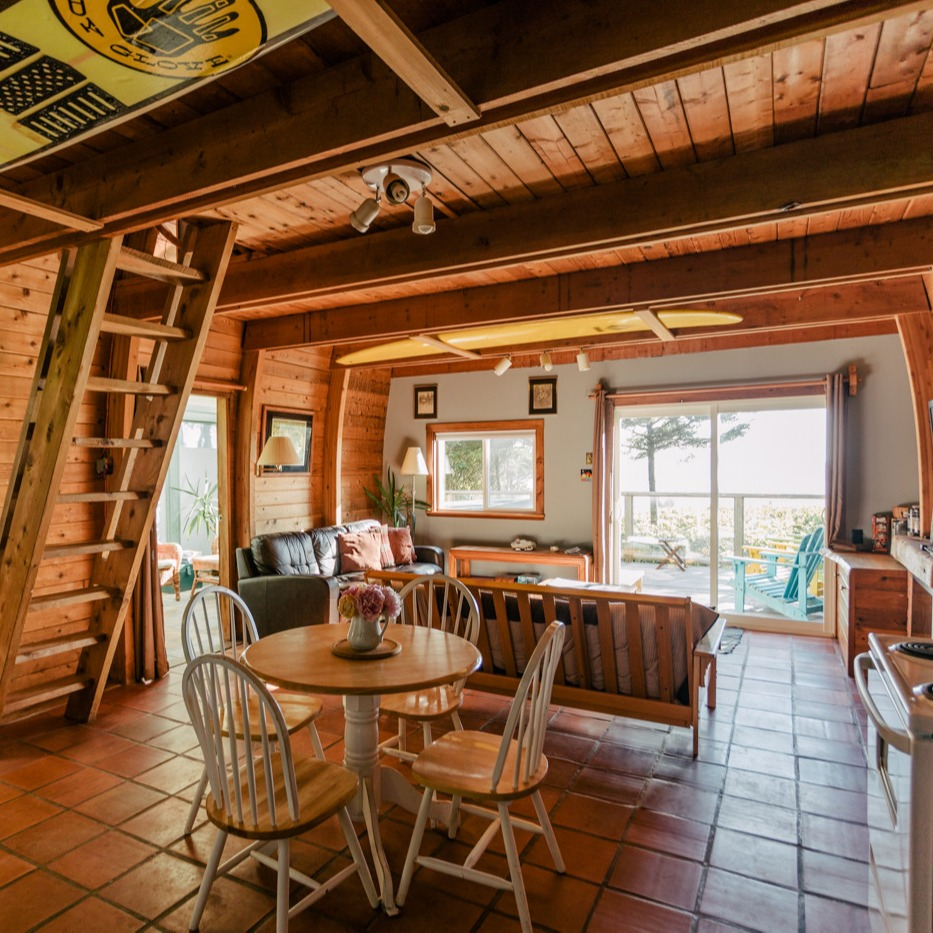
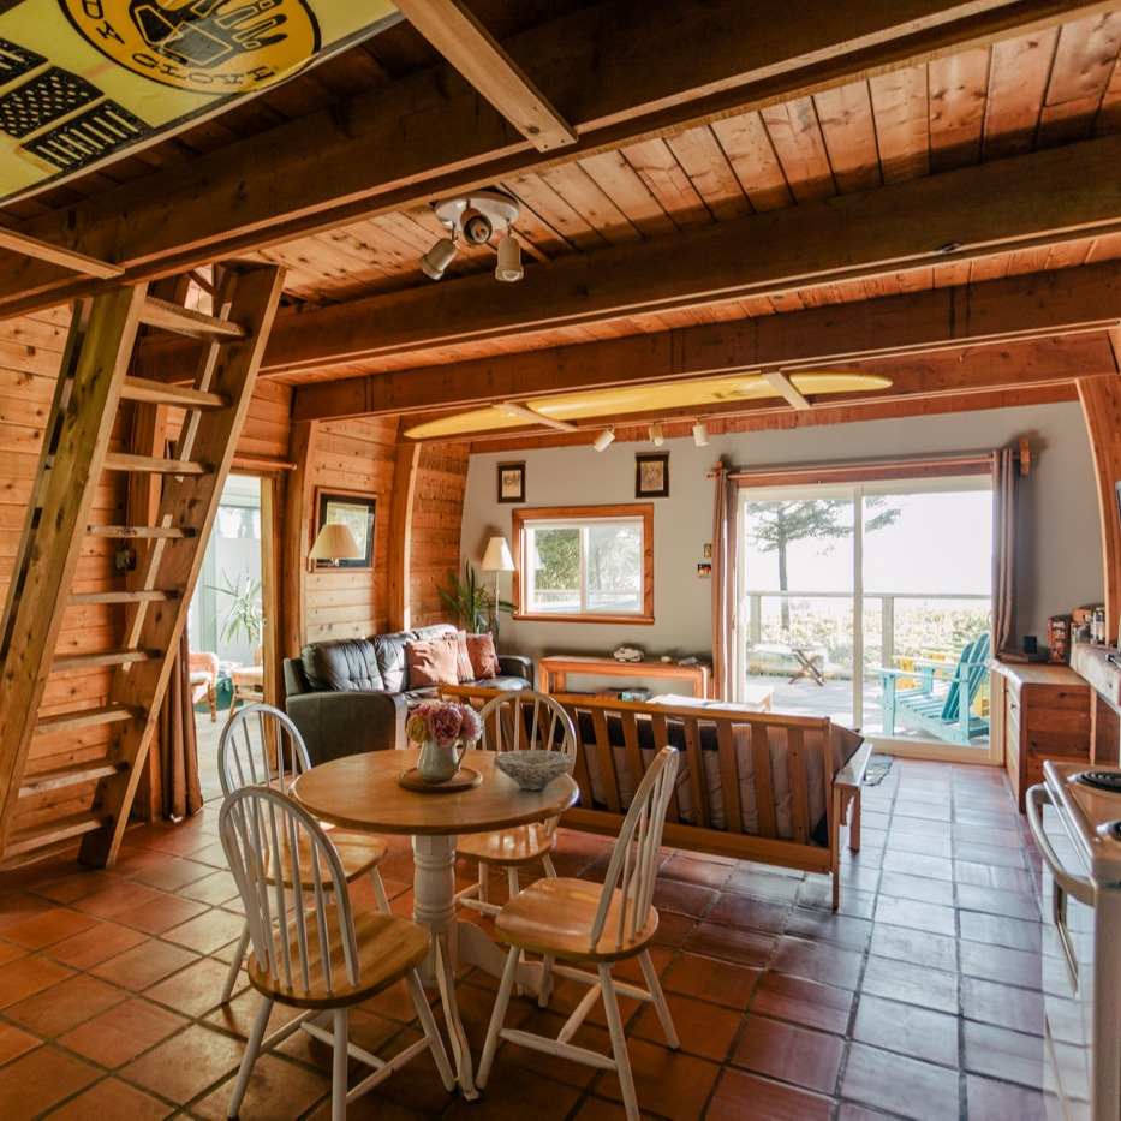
+ bowl [493,749,576,792]
